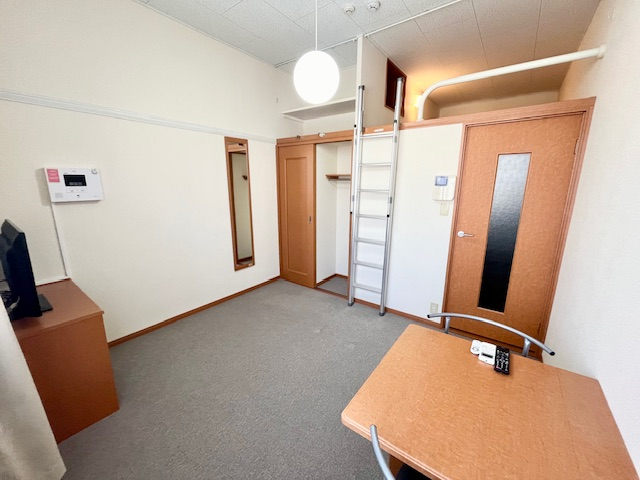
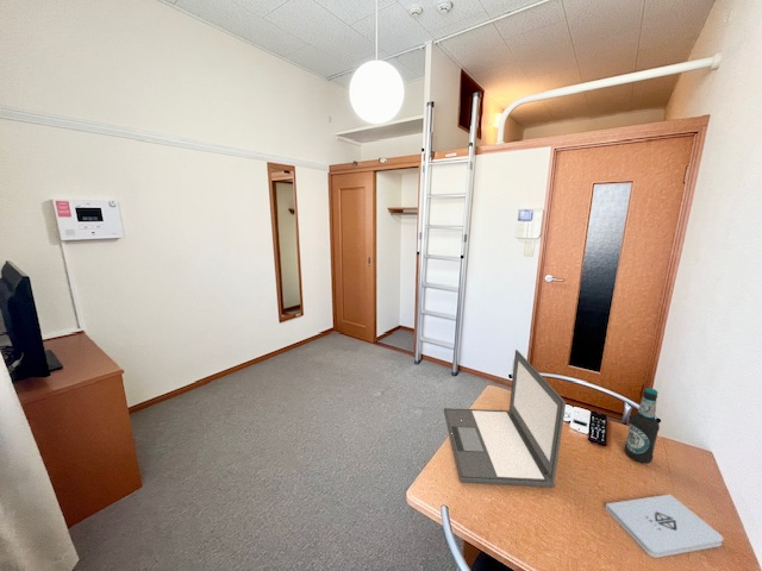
+ bottle [624,387,661,464]
+ notepad [604,494,724,559]
+ laptop [443,349,567,488]
